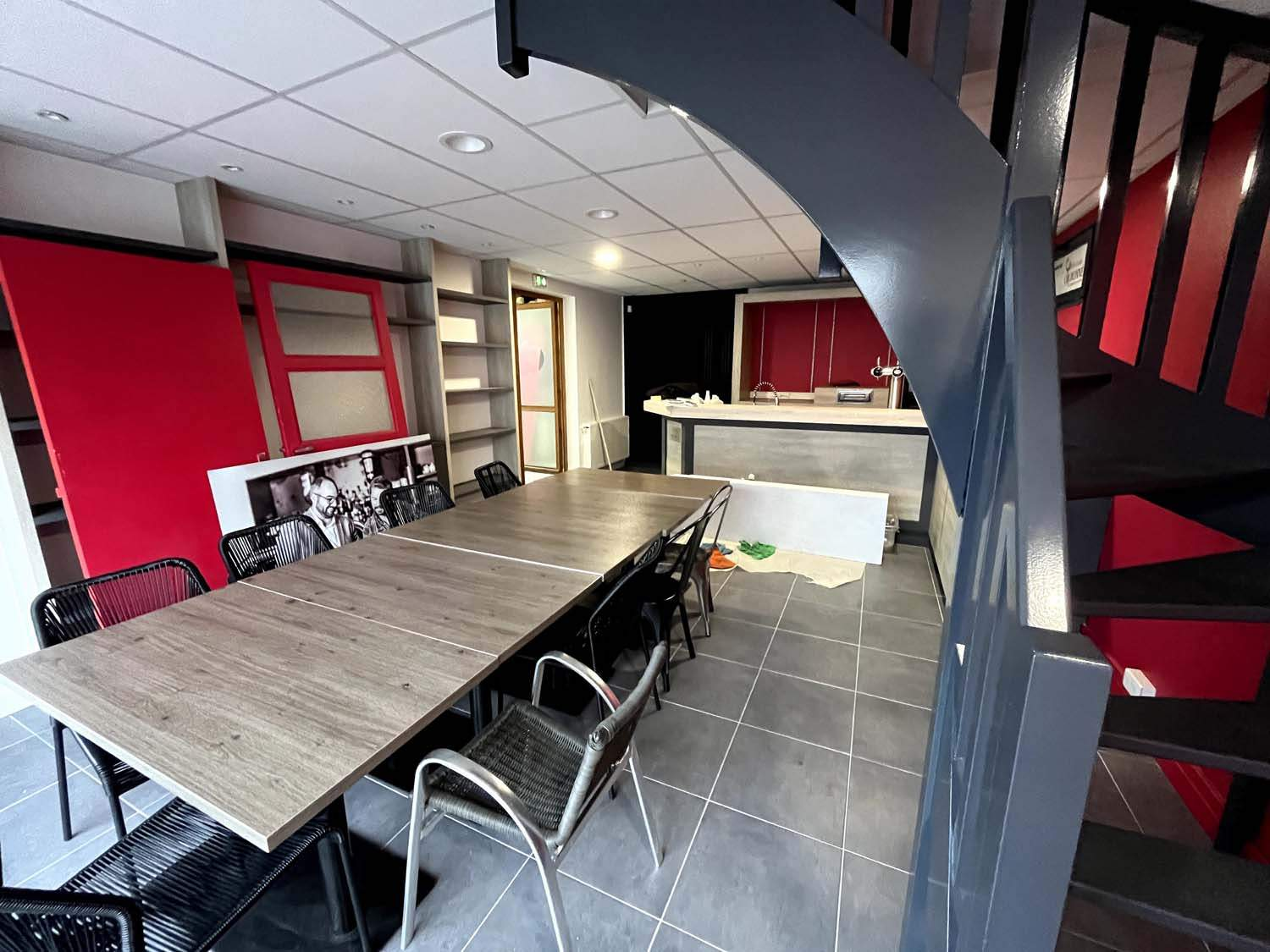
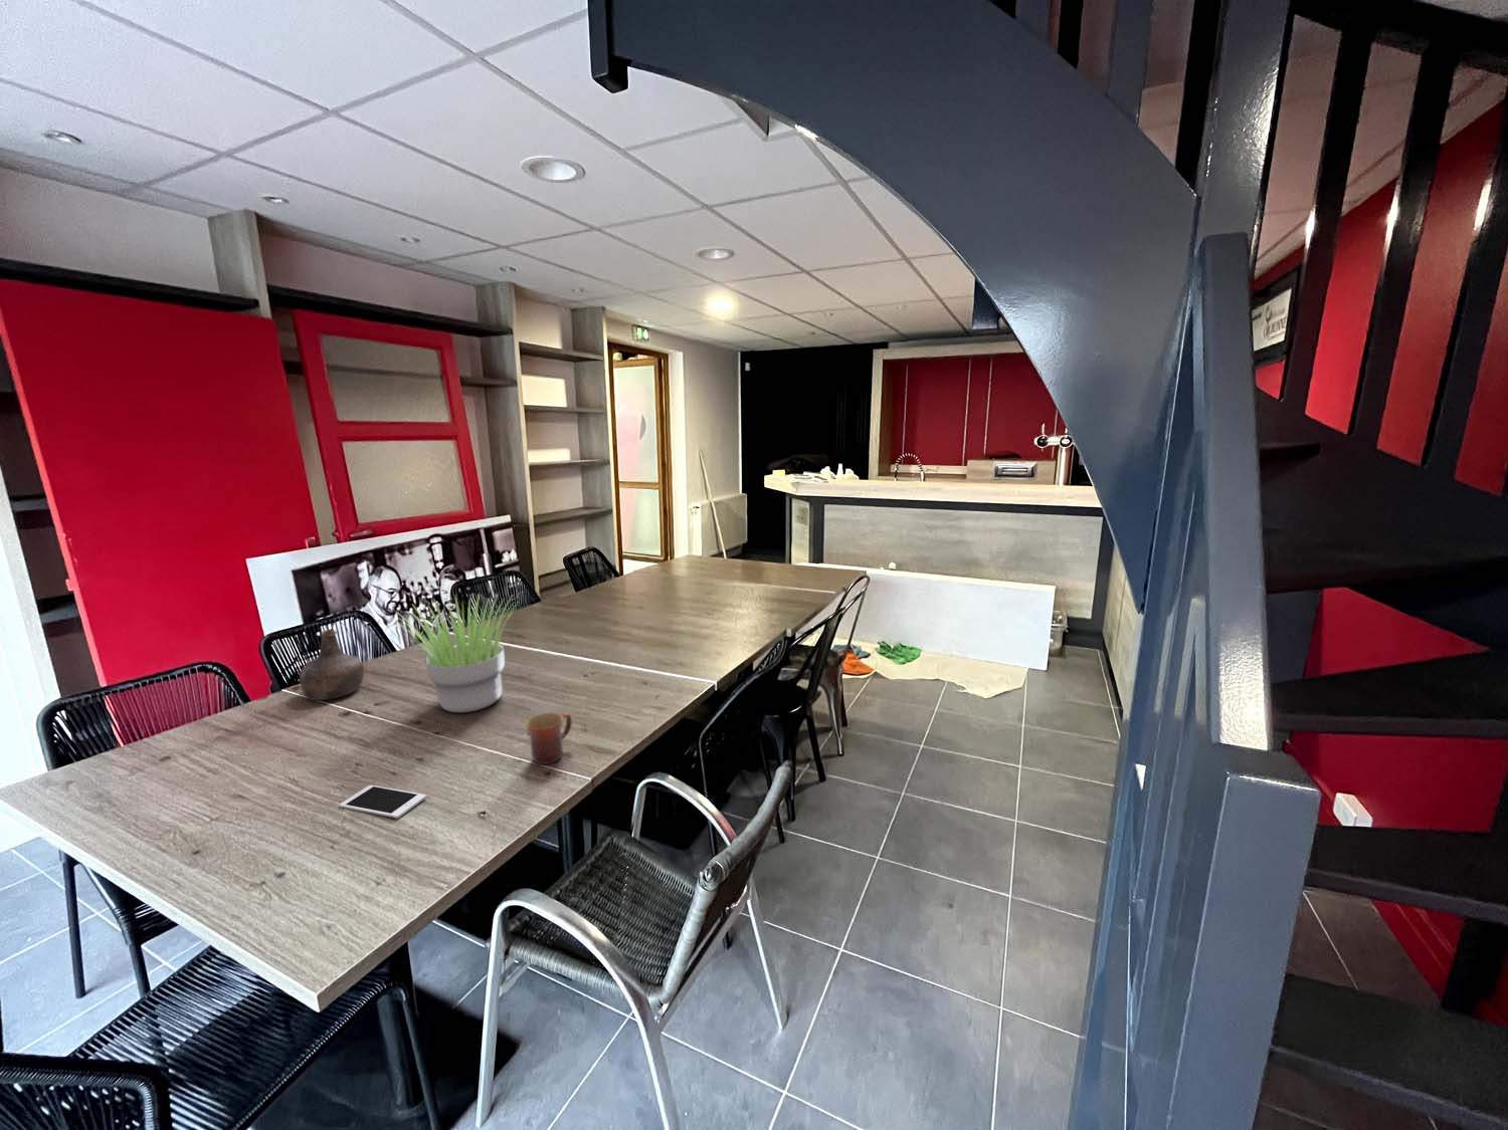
+ mug [524,712,574,766]
+ bottle [298,629,365,702]
+ cell phone [337,785,427,820]
+ potted plant [391,592,519,713]
